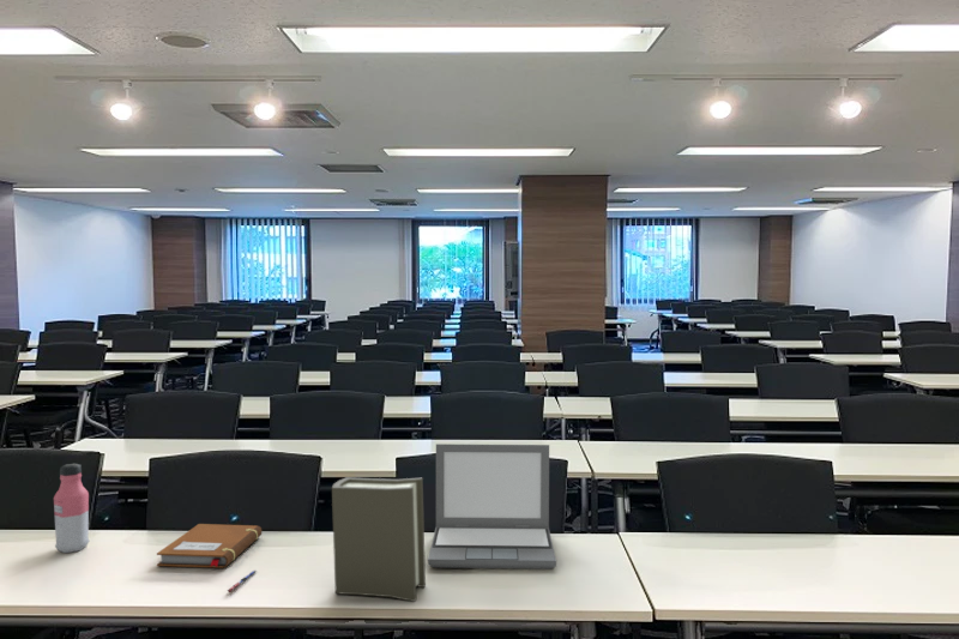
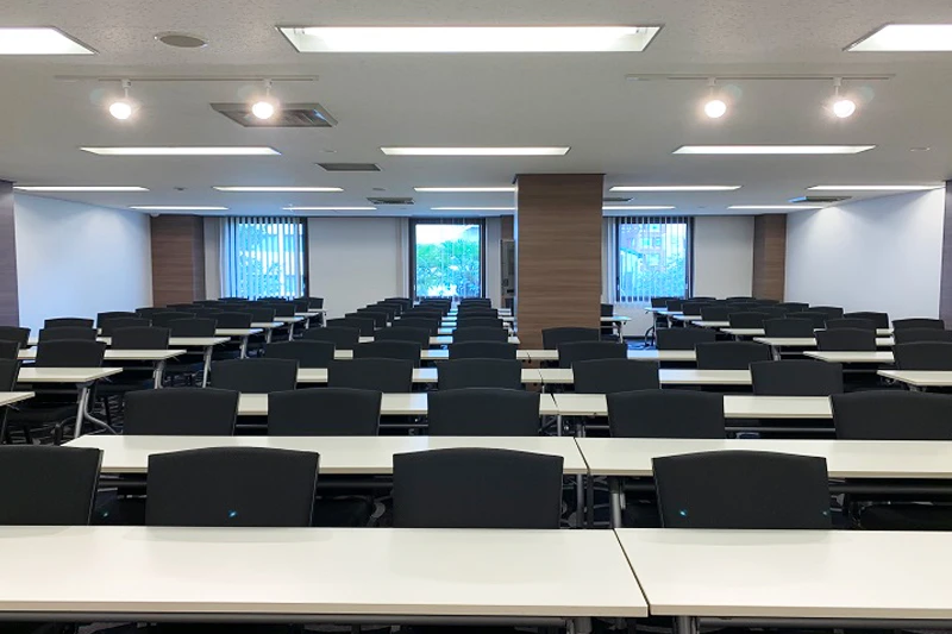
- book [331,476,427,603]
- pen [227,568,258,593]
- water bottle [53,463,90,554]
- laptop [427,442,557,571]
- notebook [156,523,263,569]
